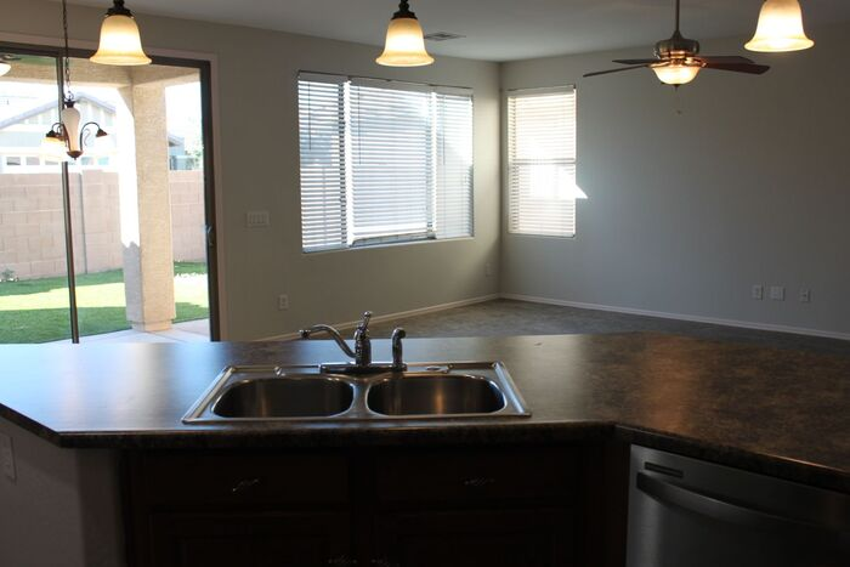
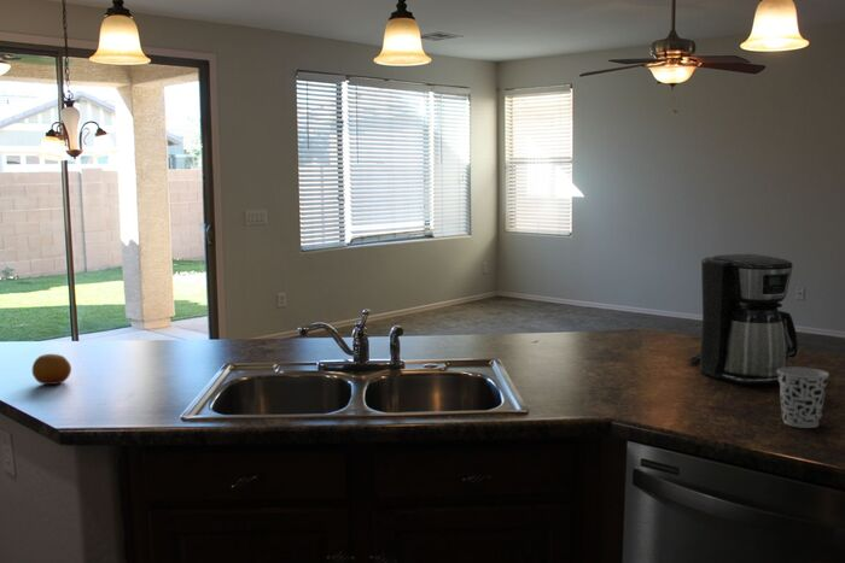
+ coffee maker [686,253,799,386]
+ cup [777,366,831,429]
+ fruit [31,353,72,386]
